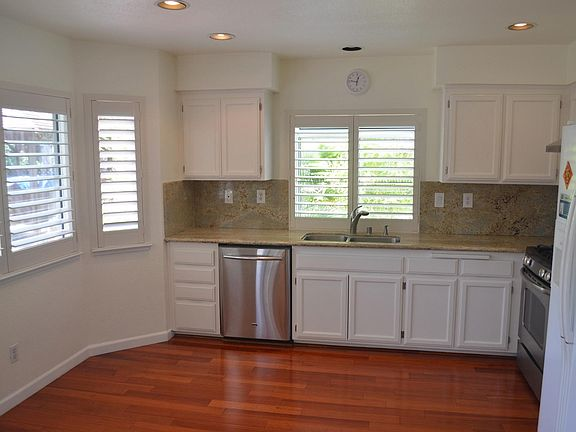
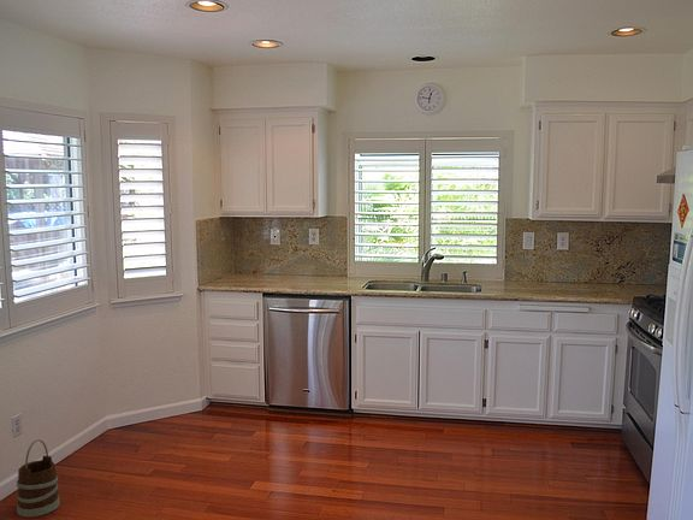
+ wooden bucket [16,438,61,518]
